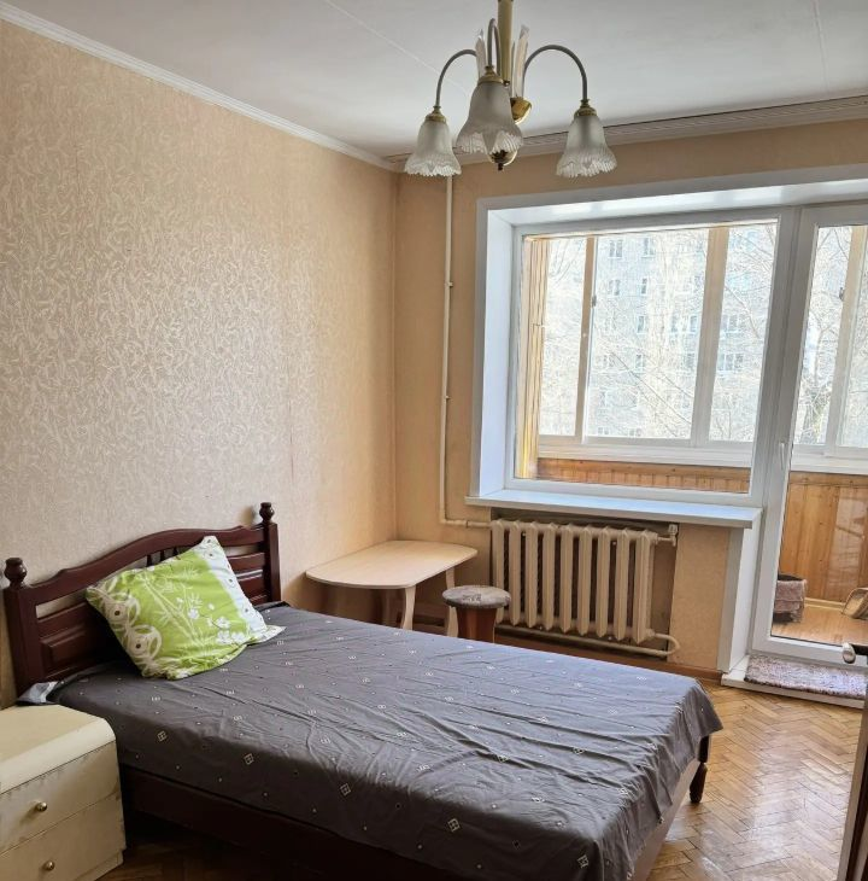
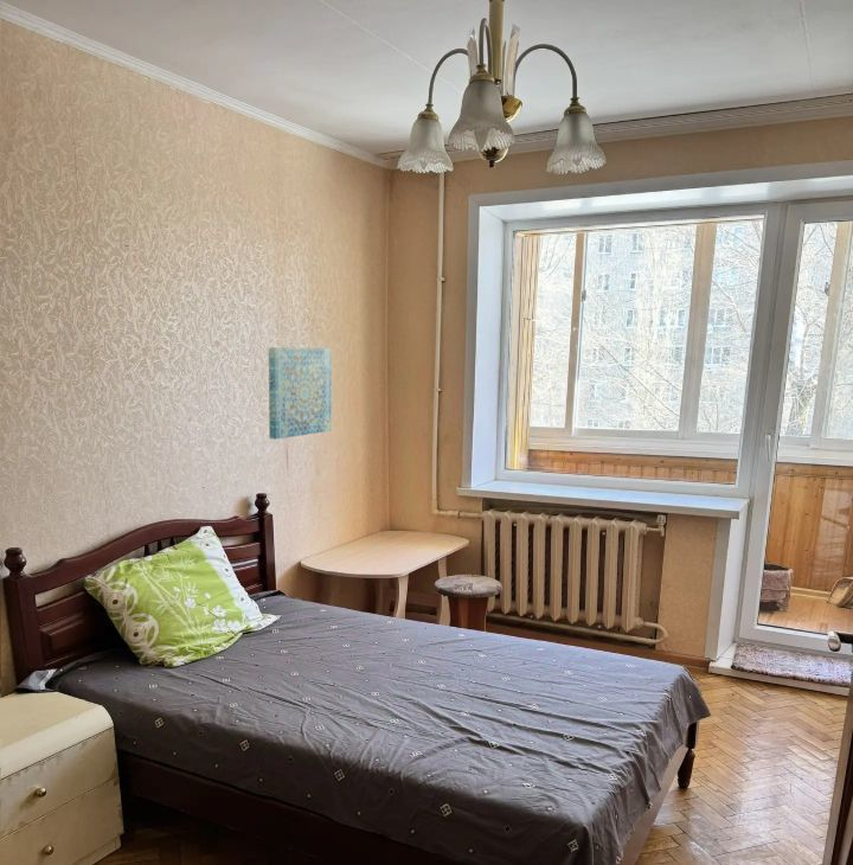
+ wall art [268,346,333,441]
